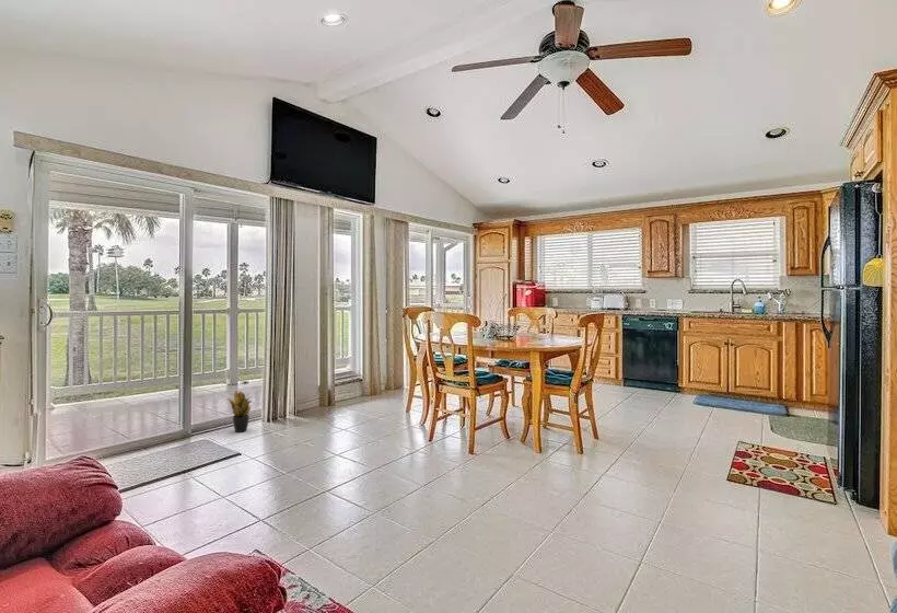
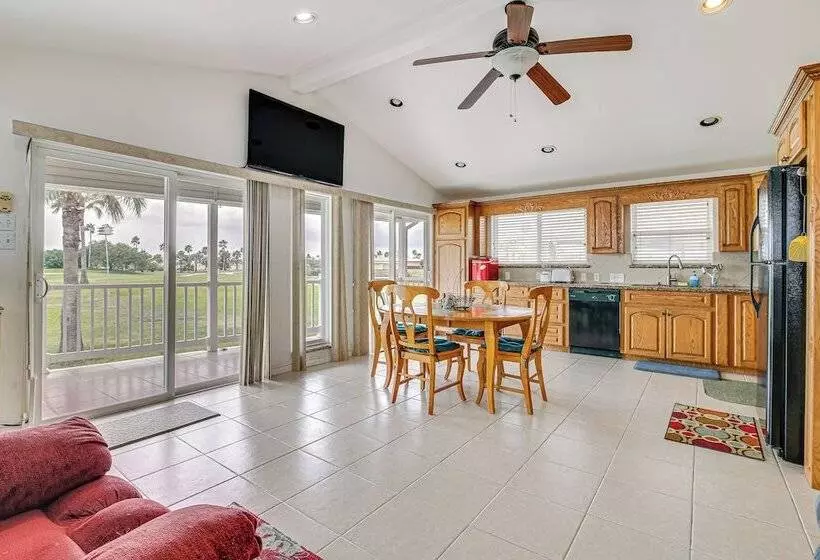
- potted plant [225,390,254,433]
